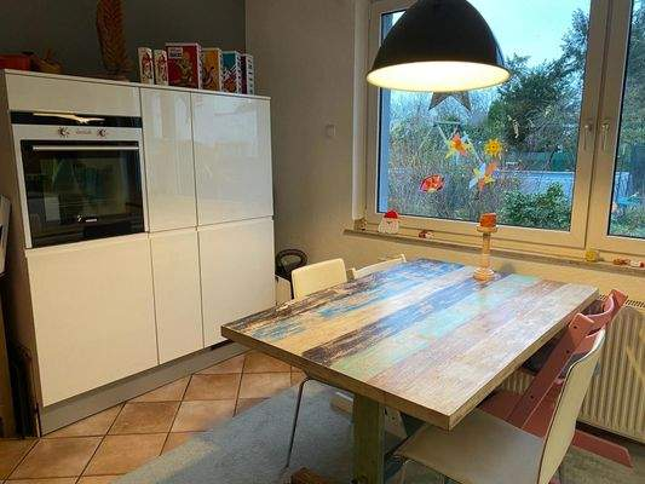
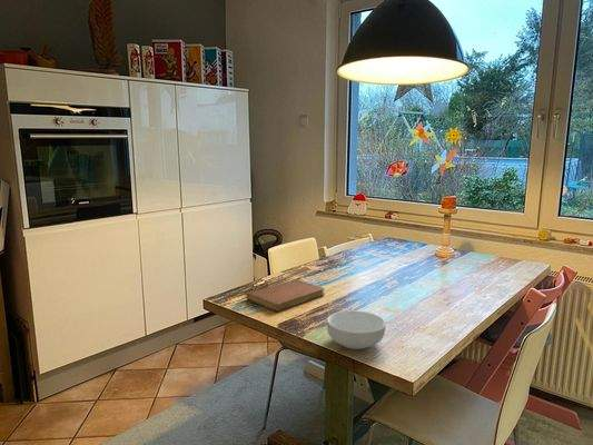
+ cereal bowl [326,309,387,350]
+ notebook [246,278,326,313]
